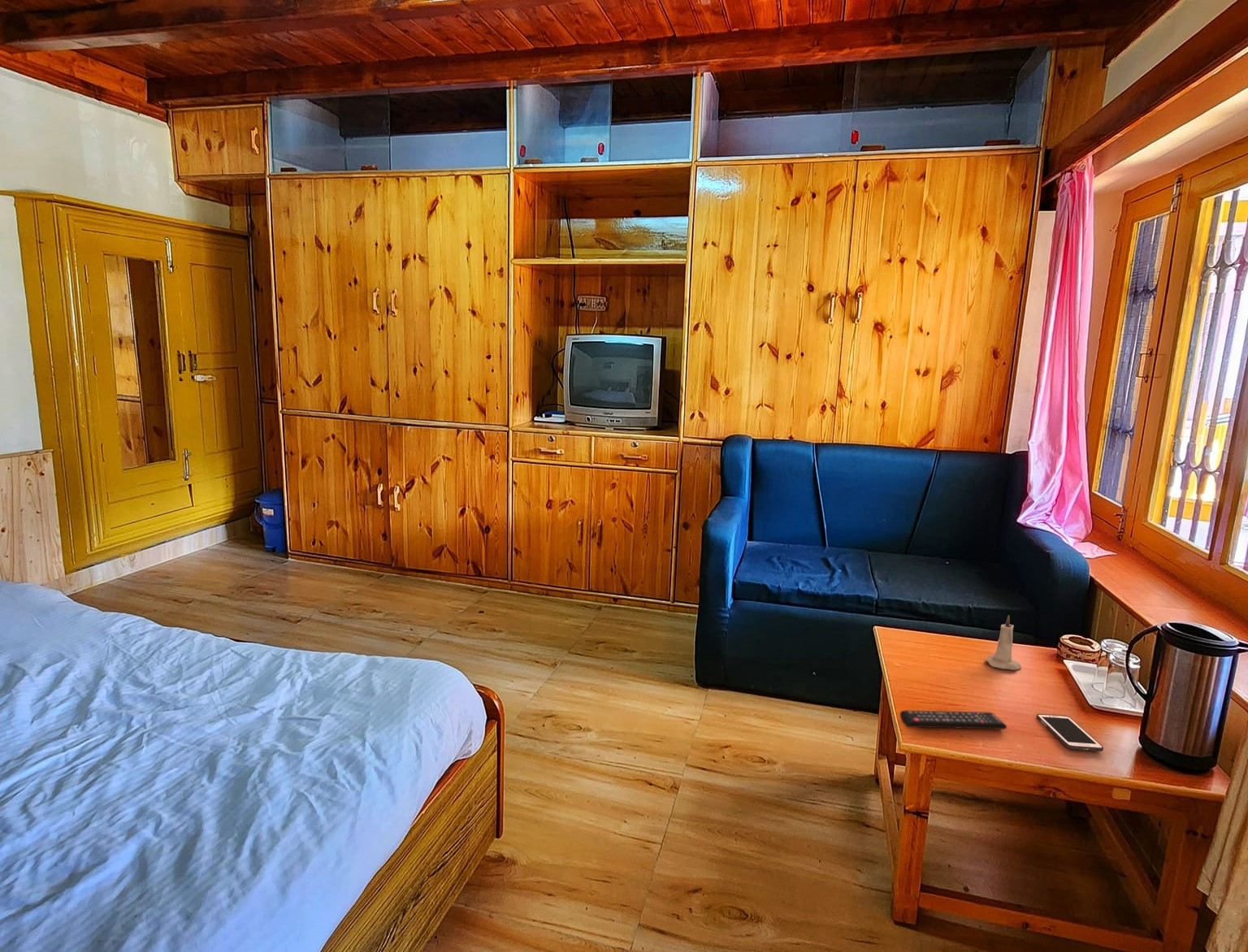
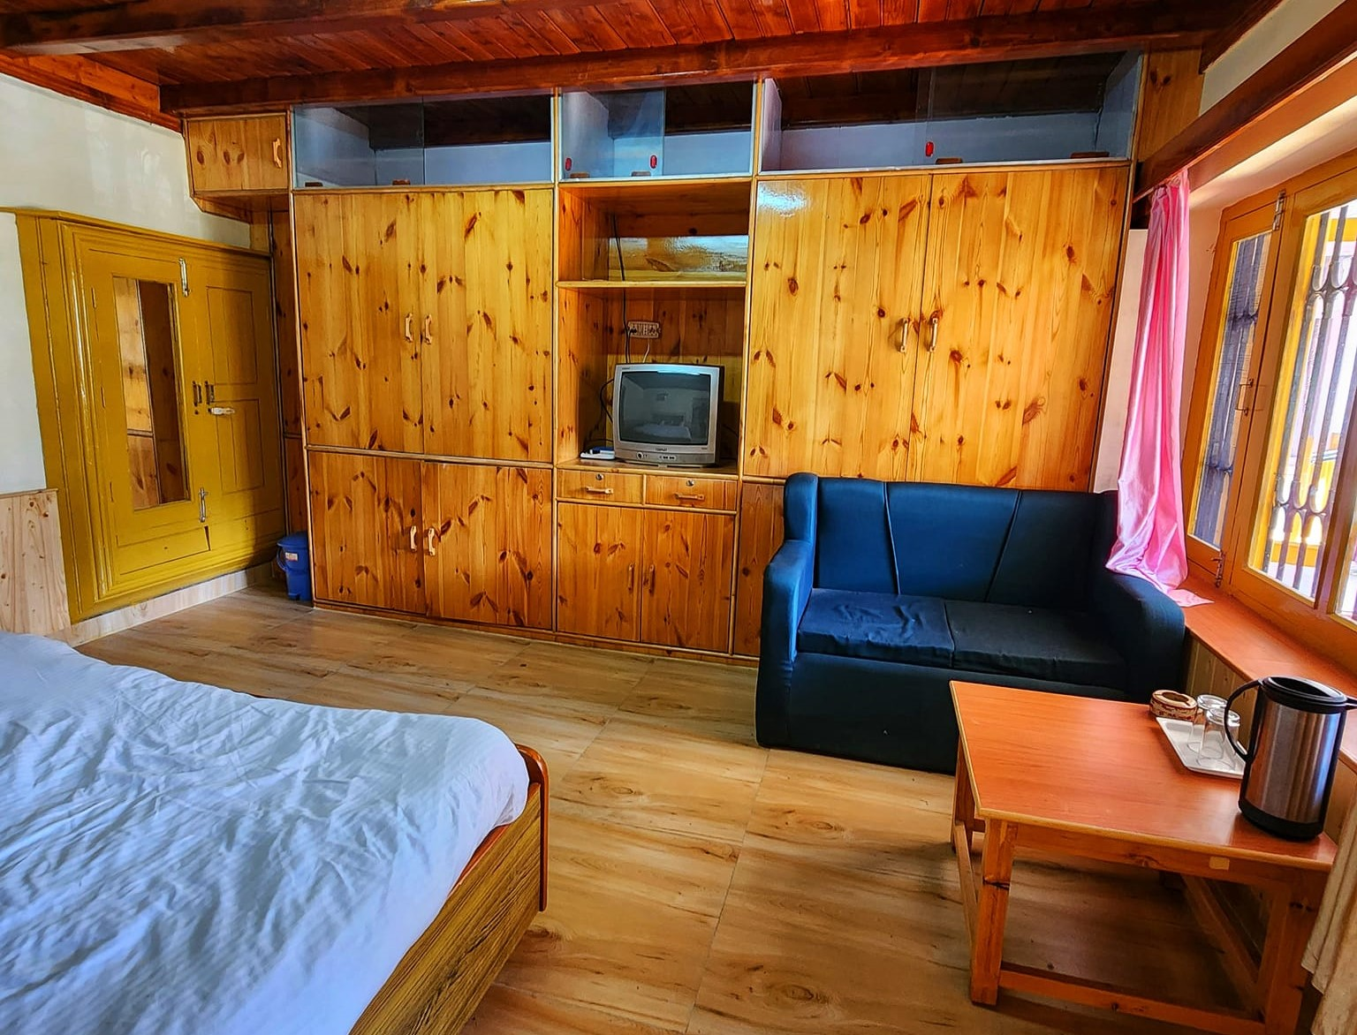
- remote control [899,709,1007,730]
- candle [985,614,1022,671]
- cell phone [1036,713,1104,752]
